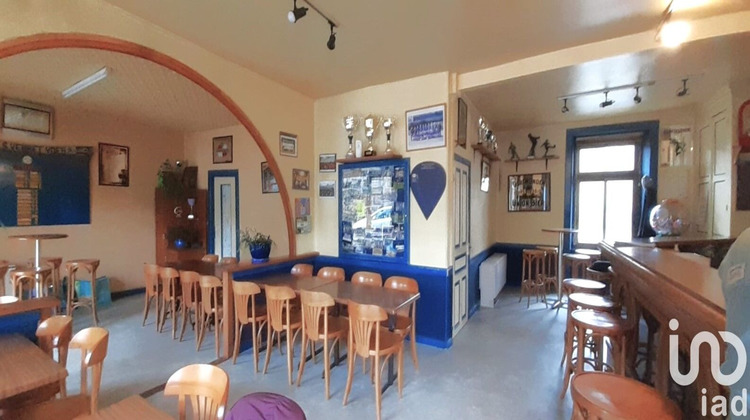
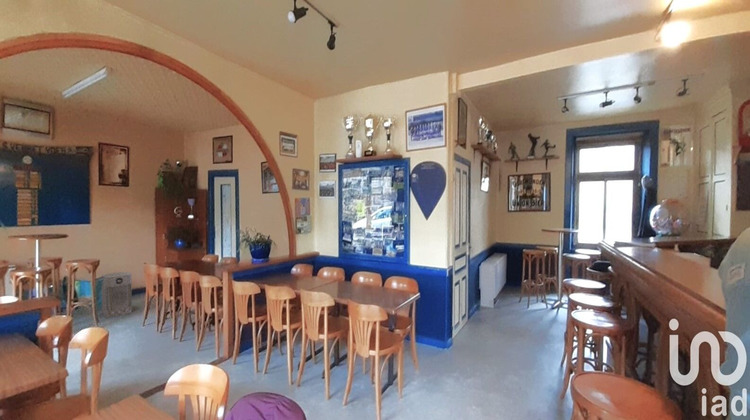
+ air purifier [101,271,133,318]
